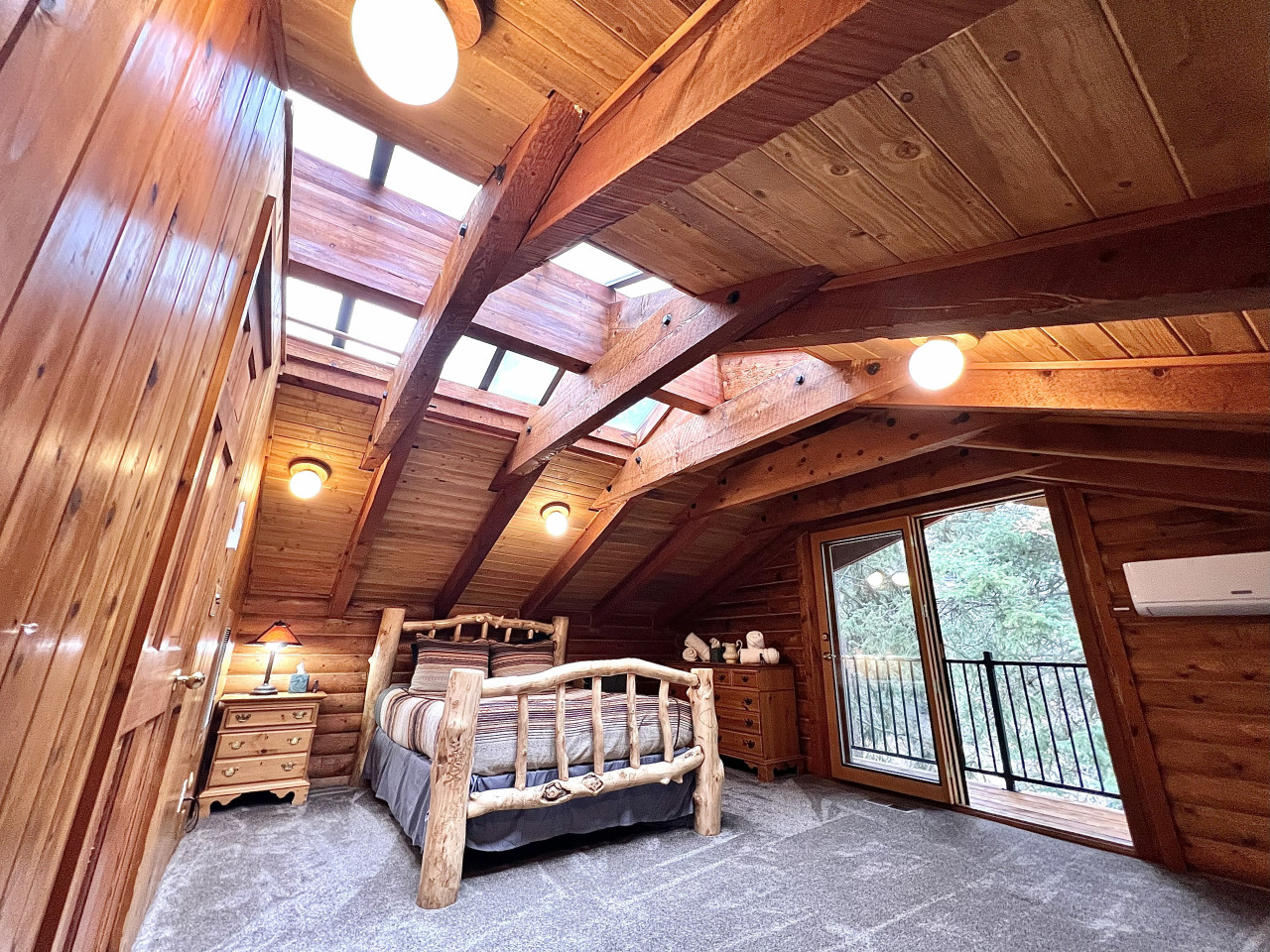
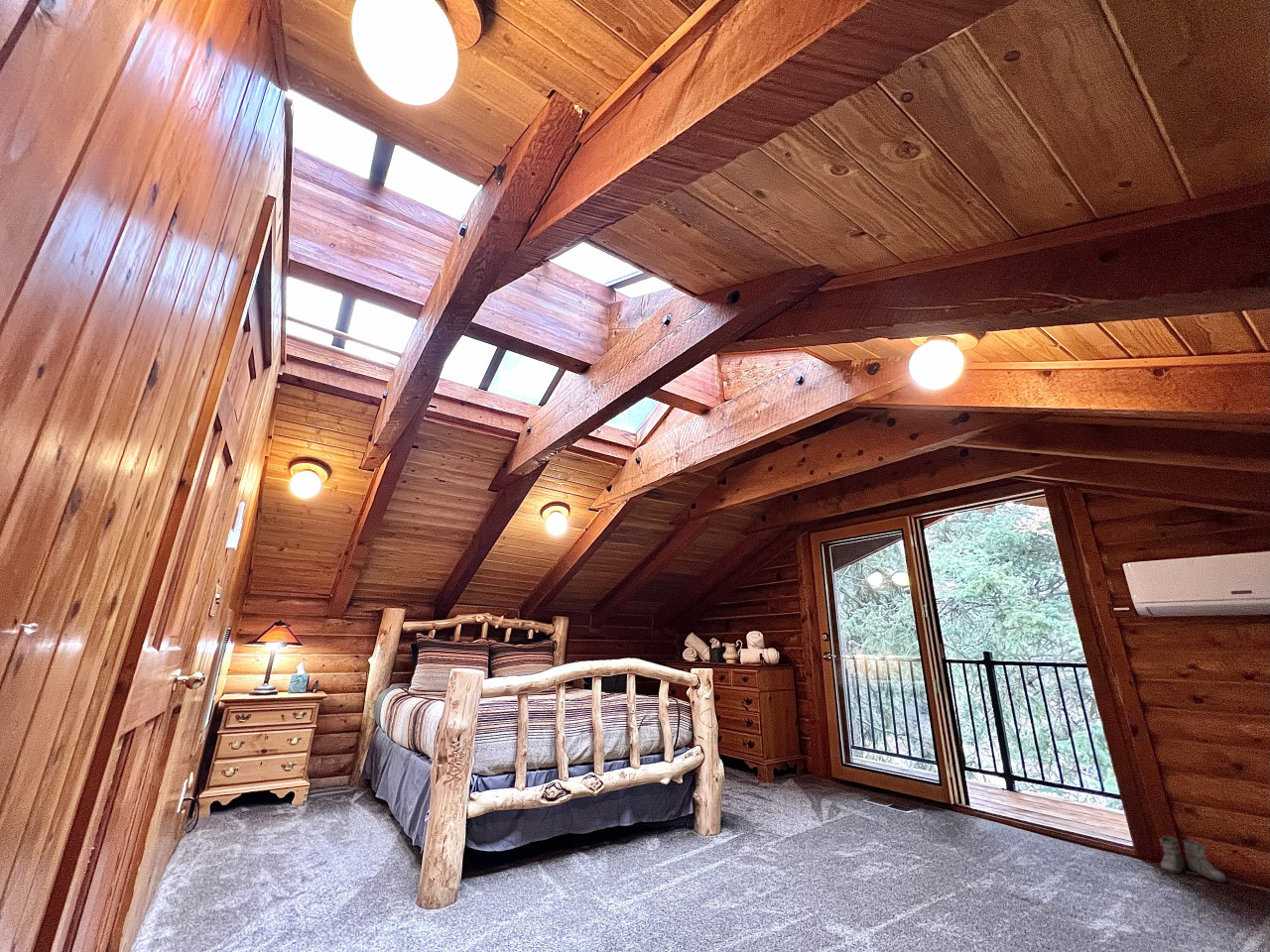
+ boots [1155,835,1227,884]
